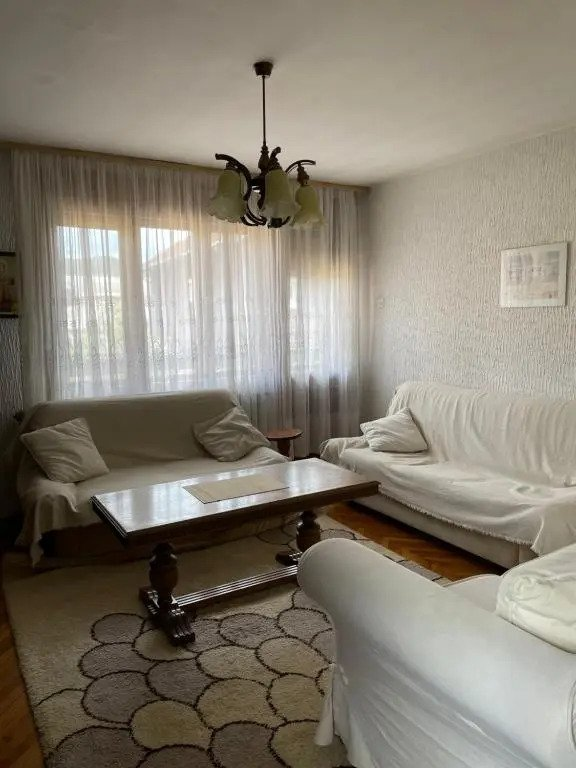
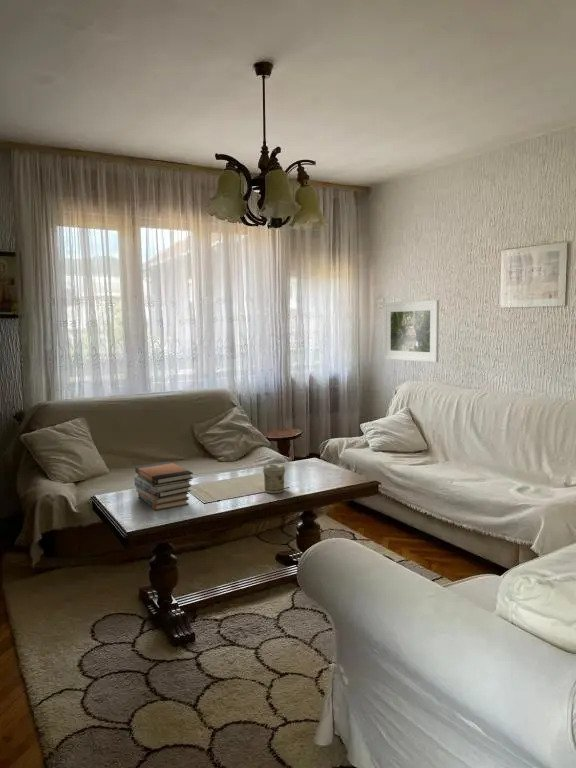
+ jar [262,463,286,494]
+ book stack [133,461,194,511]
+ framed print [383,299,440,363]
